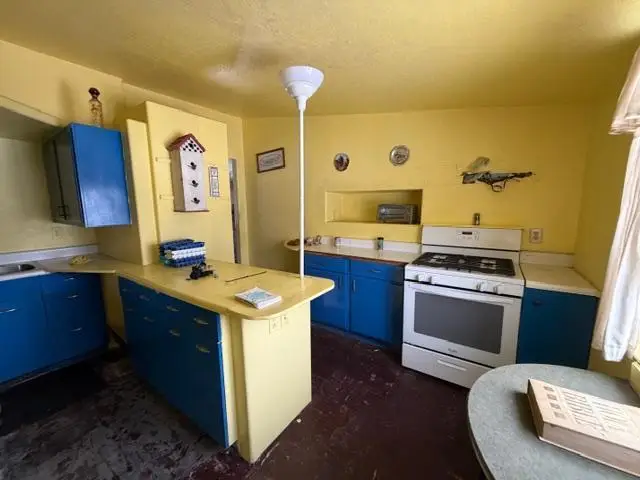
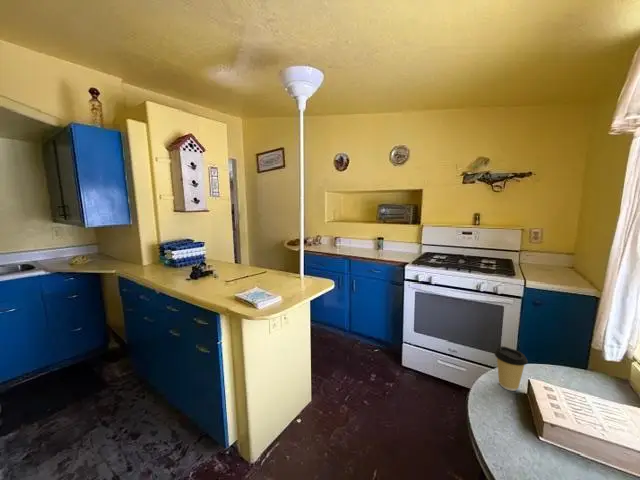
+ coffee cup [494,345,529,392]
